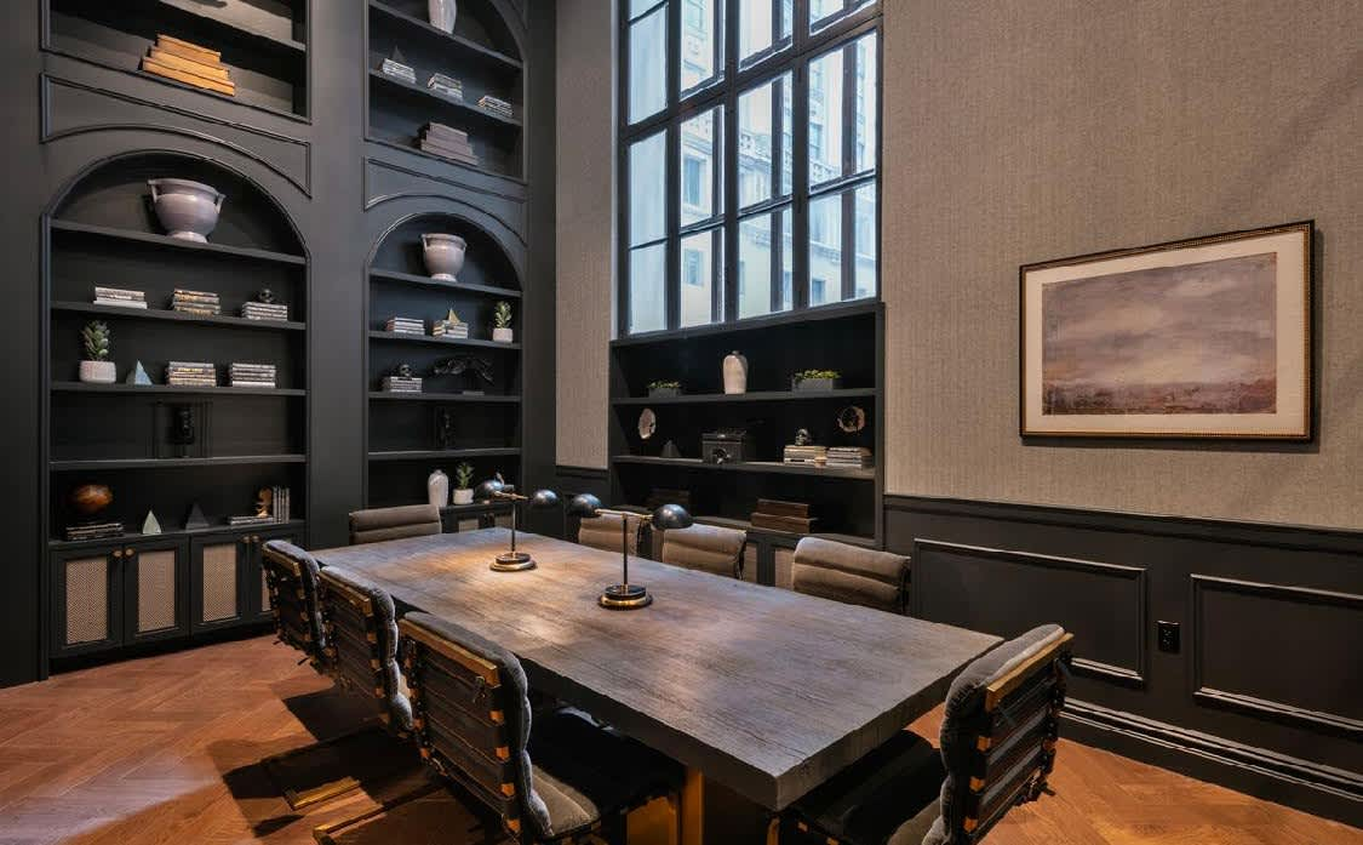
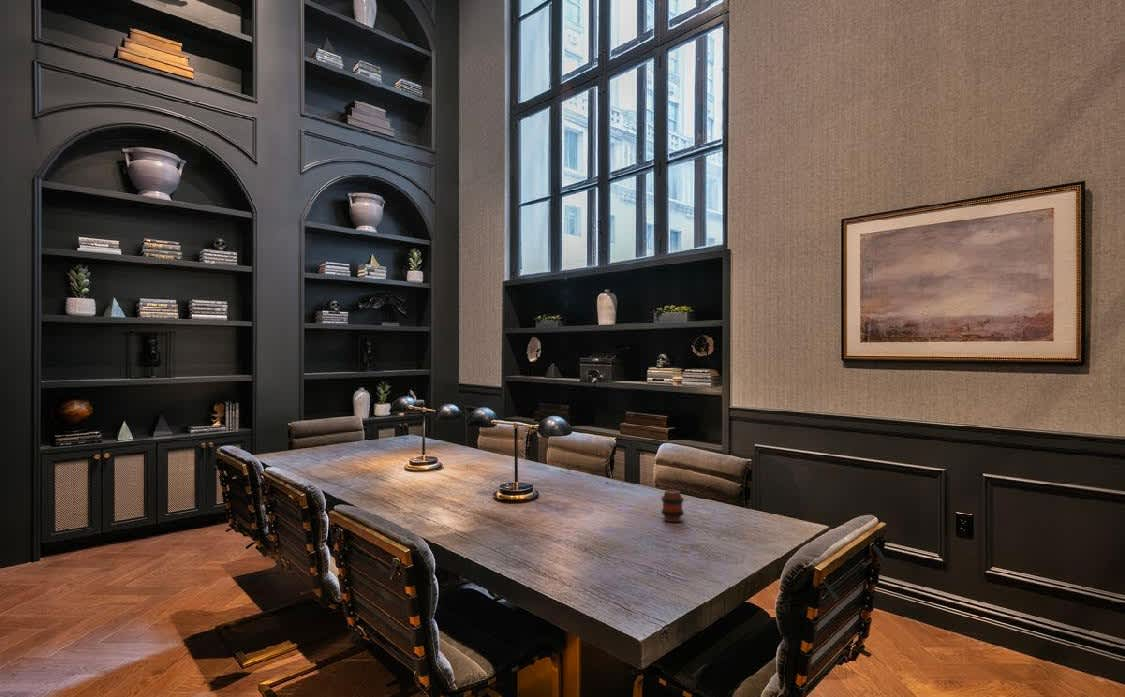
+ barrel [660,489,685,523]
